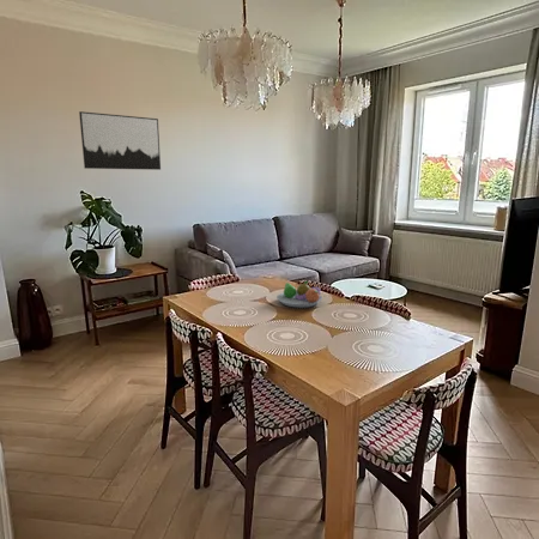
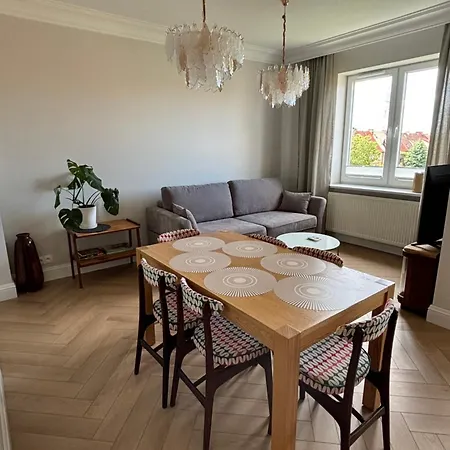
- wall art [78,110,162,171]
- fruit bowl [275,280,323,309]
